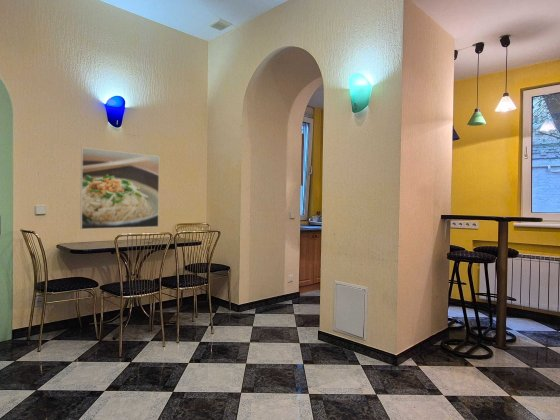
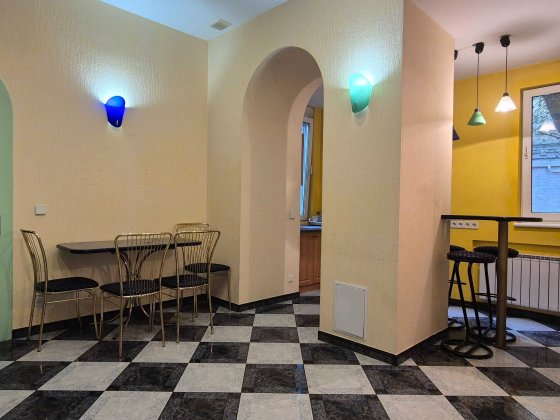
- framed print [79,147,160,230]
